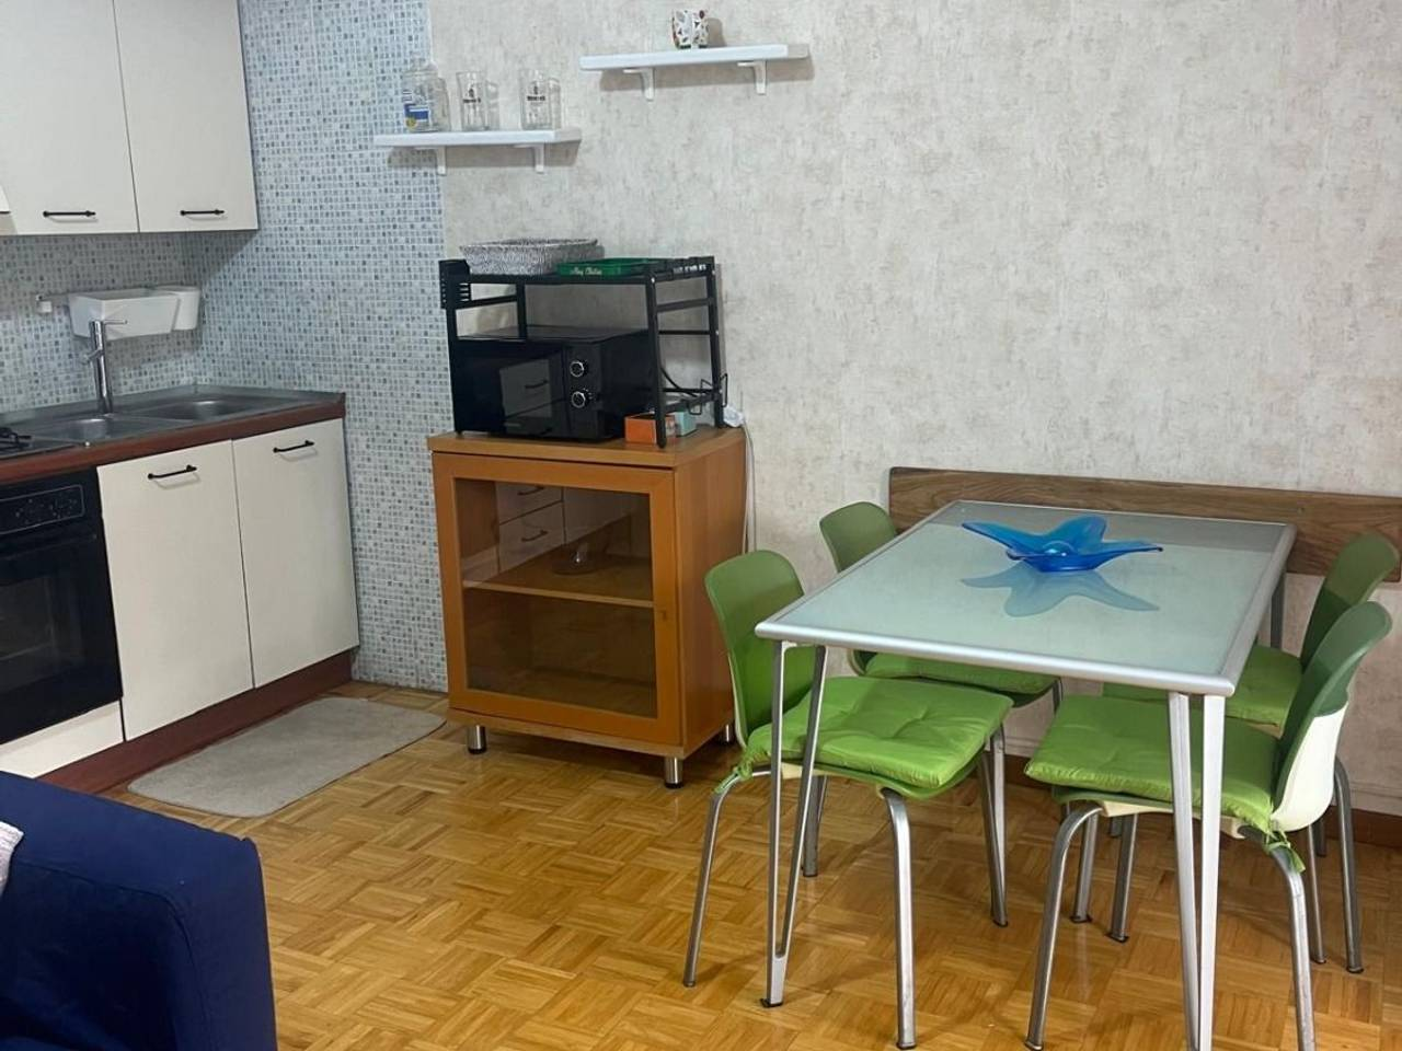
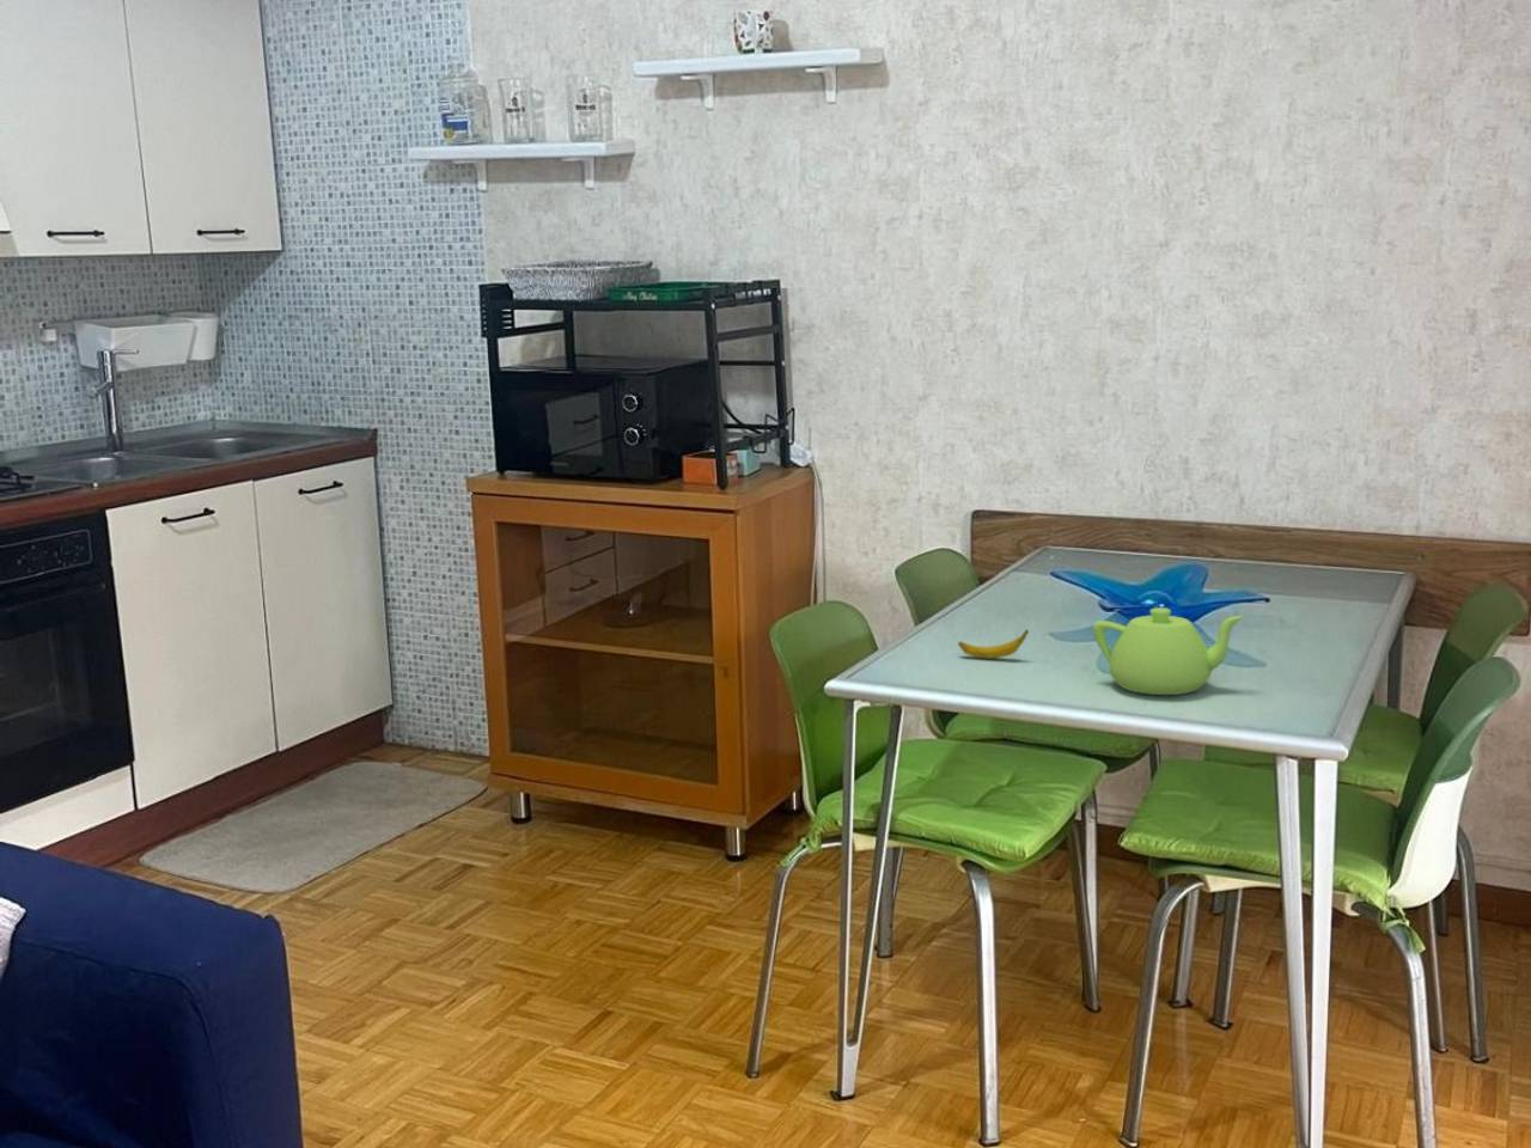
+ teapot [1092,607,1245,696]
+ banana [957,629,1030,660]
